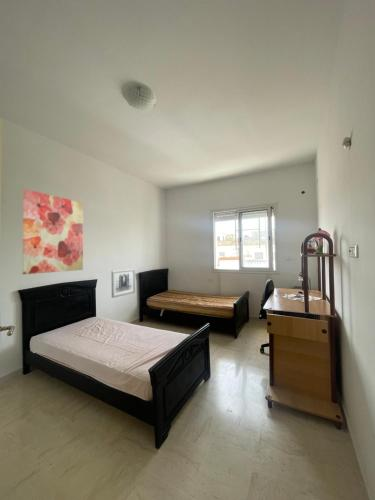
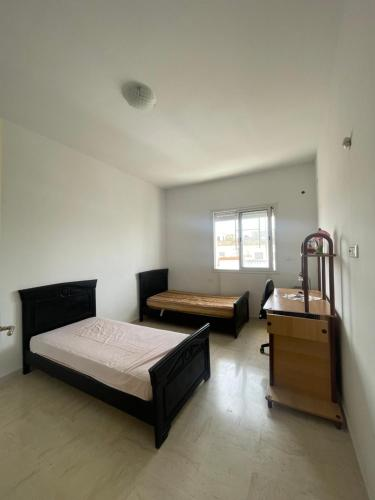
- wall art [22,188,84,275]
- wall art [111,268,136,299]
